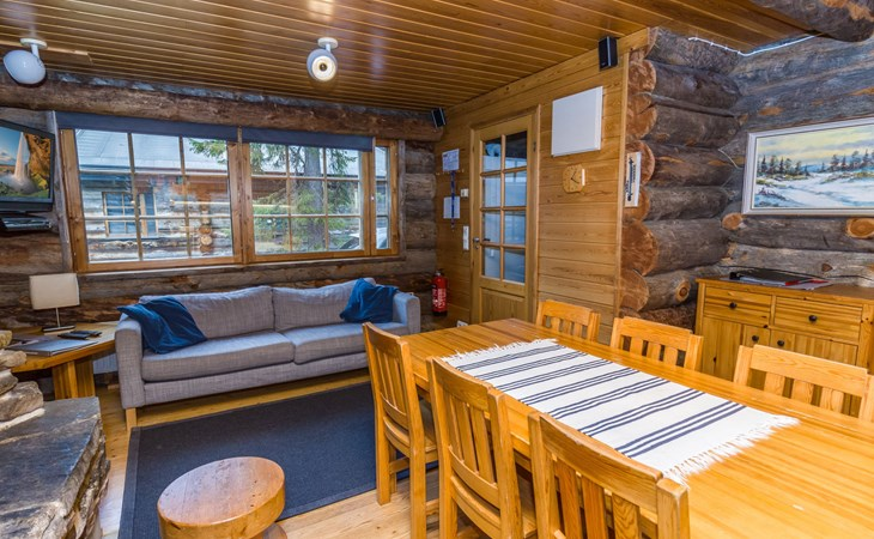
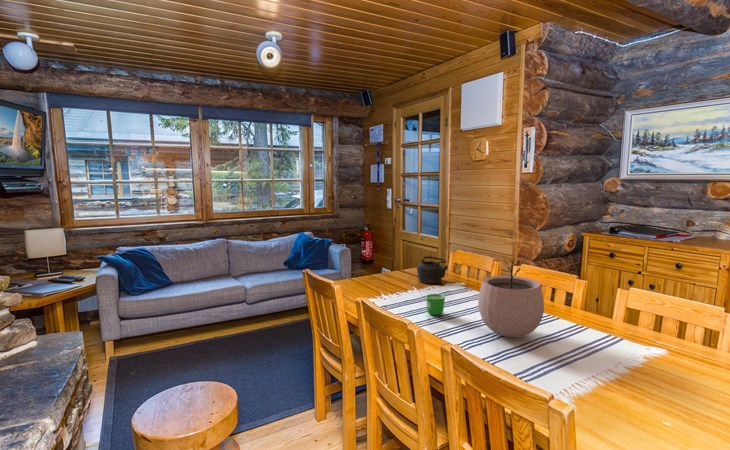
+ plant pot [477,259,545,338]
+ mug [425,293,446,316]
+ teapot [416,255,449,285]
